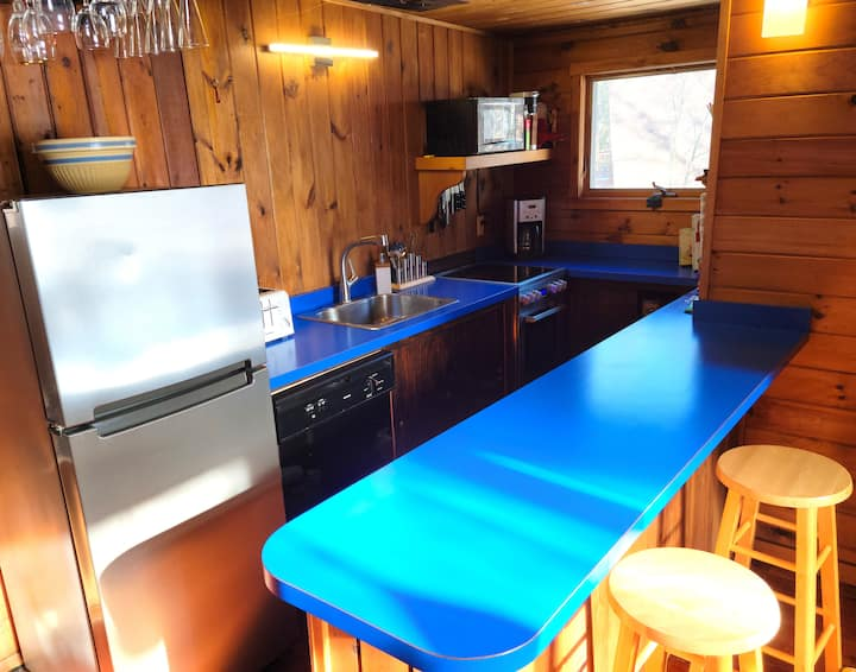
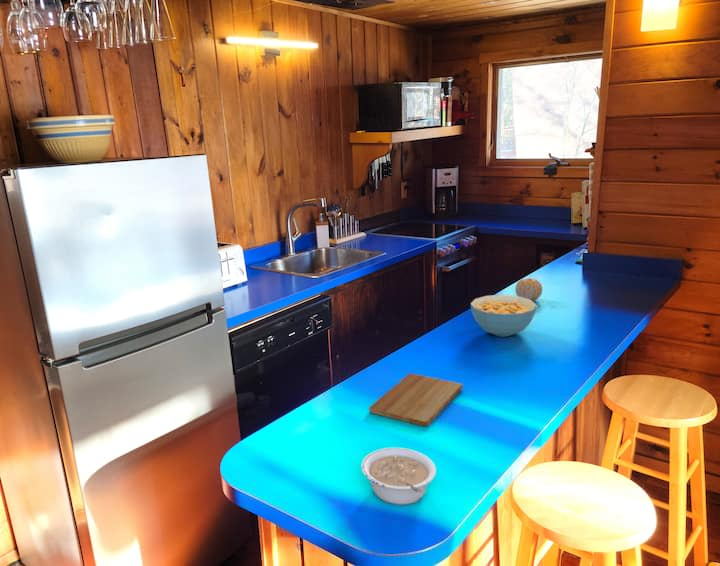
+ fruit [514,277,543,301]
+ cutting board [368,372,463,428]
+ cereal bowl [469,294,538,338]
+ legume [360,447,437,506]
